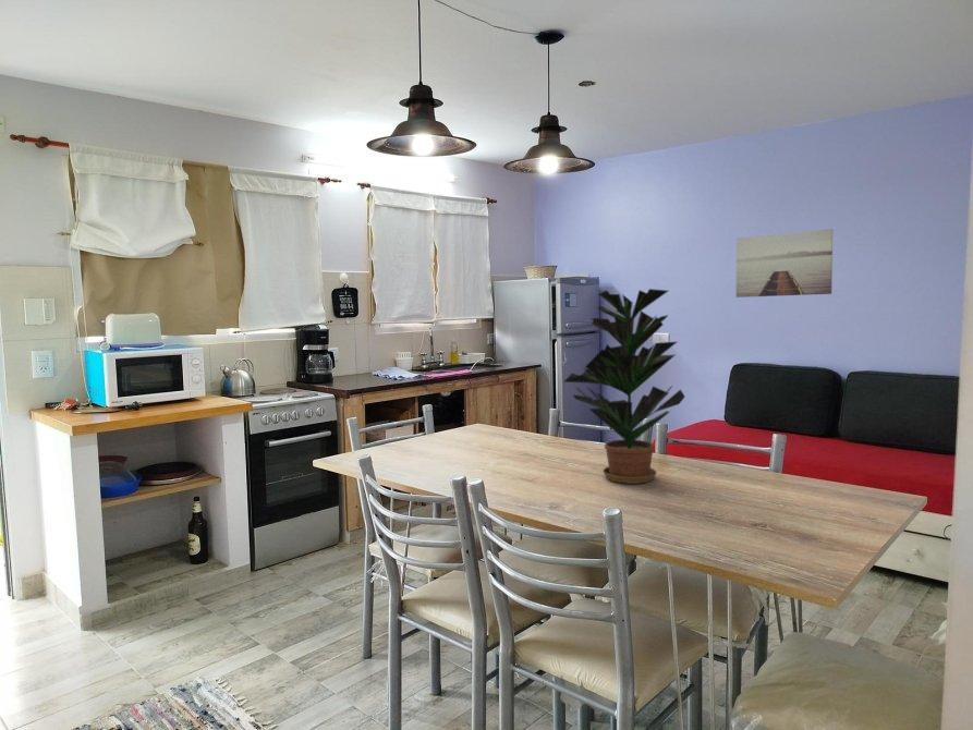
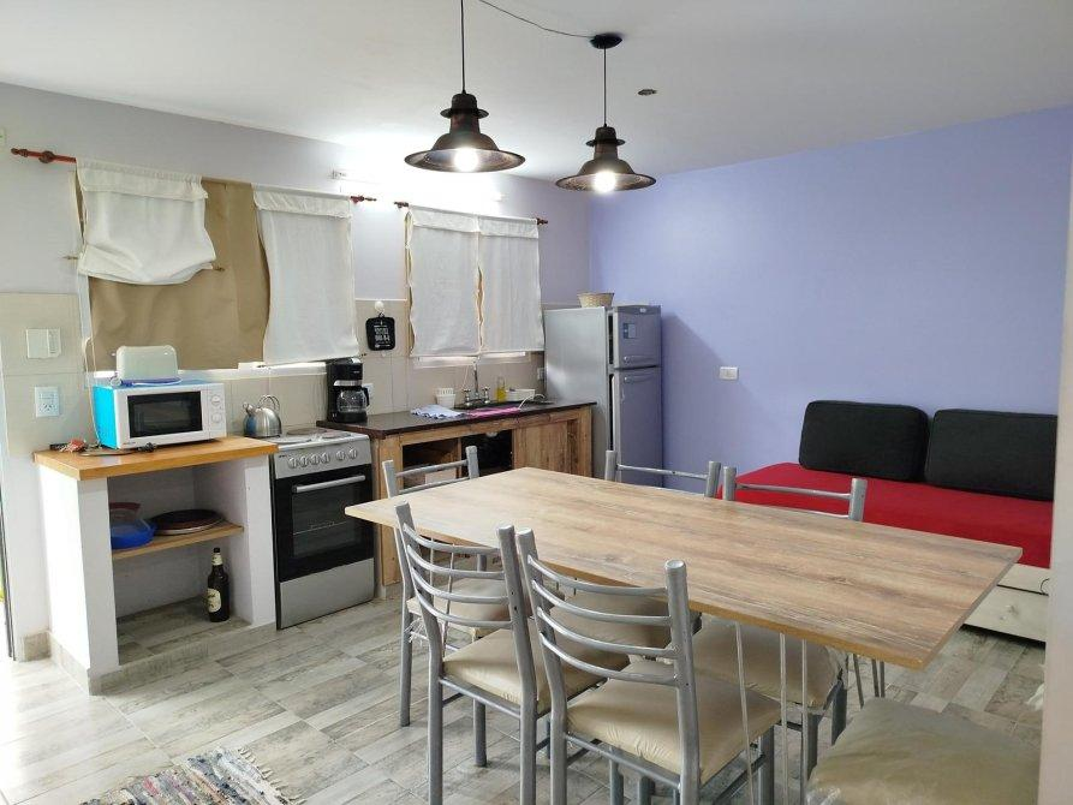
- wall art [735,228,834,299]
- potted plant [562,288,686,485]
